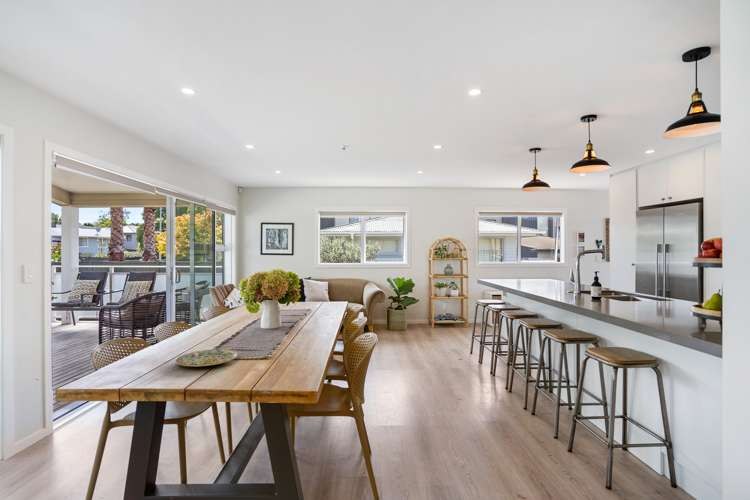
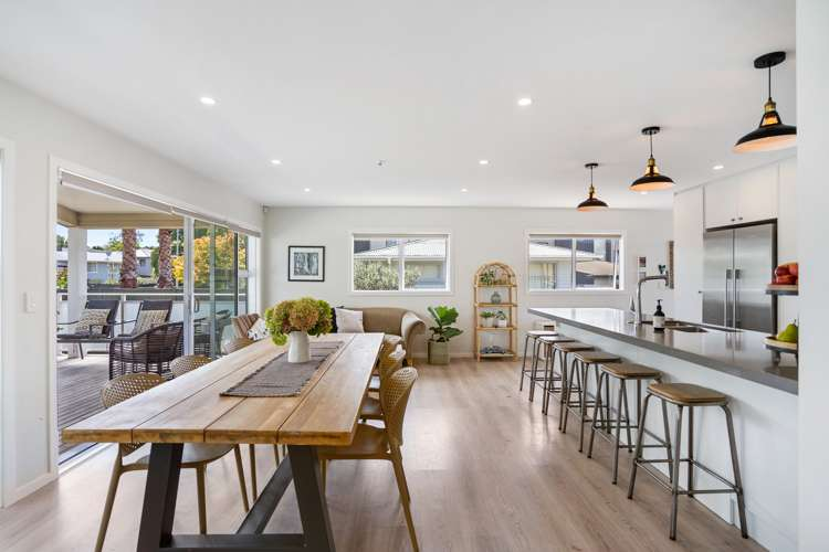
- plate [174,348,239,367]
